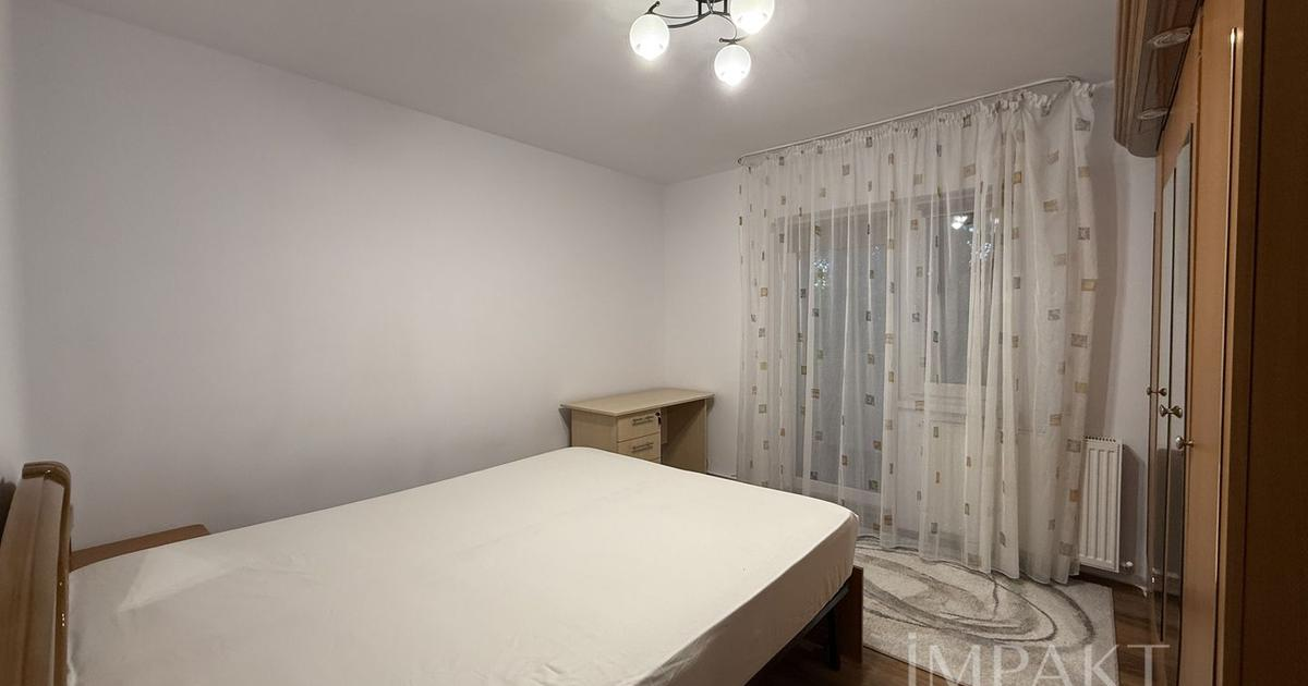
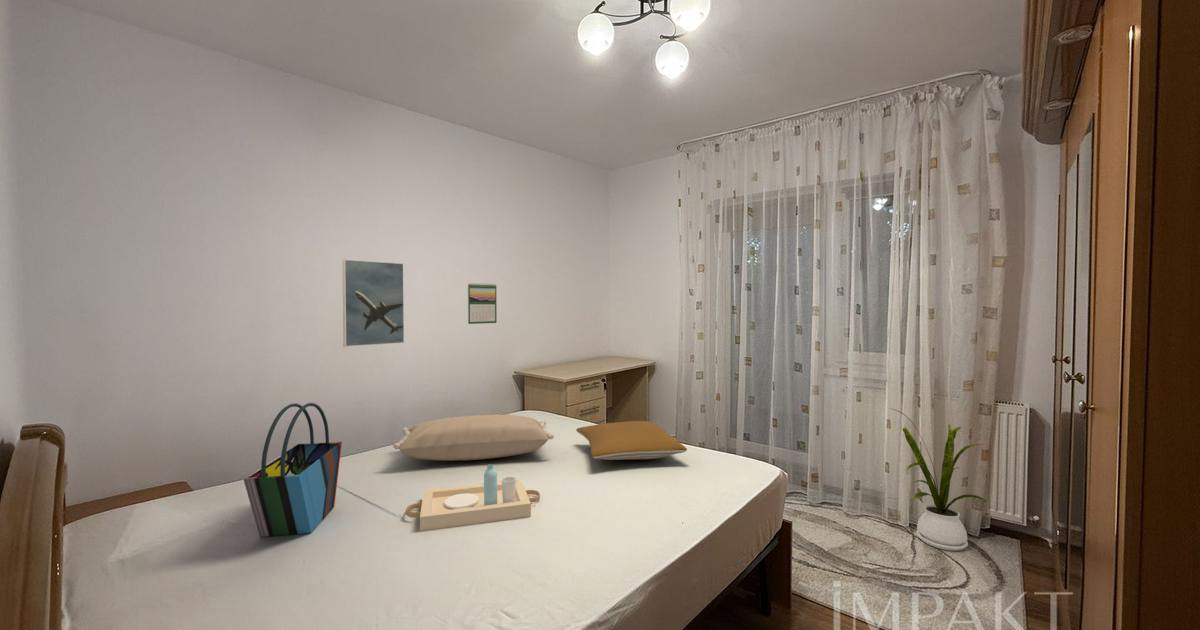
+ tote bag [243,402,343,538]
+ calendar [467,282,498,325]
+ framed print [341,258,405,348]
+ pillow [575,420,688,461]
+ pillow [392,414,555,462]
+ serving tray [405,463,541,532]
+ house plant [889,407,992,552]
